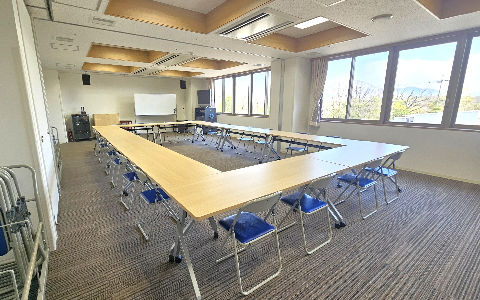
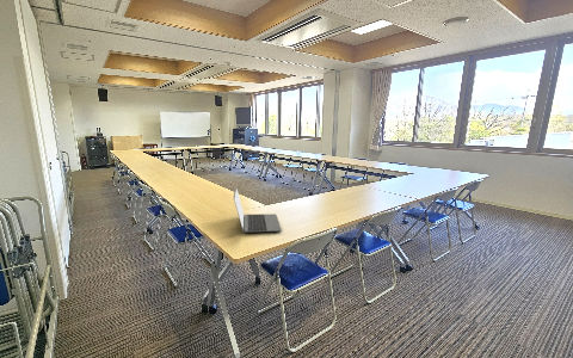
+ laptop [233,185,282,234]
